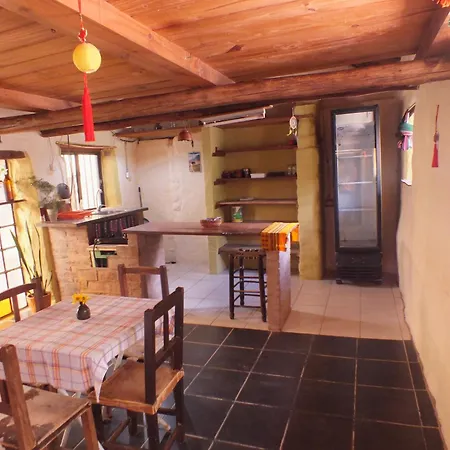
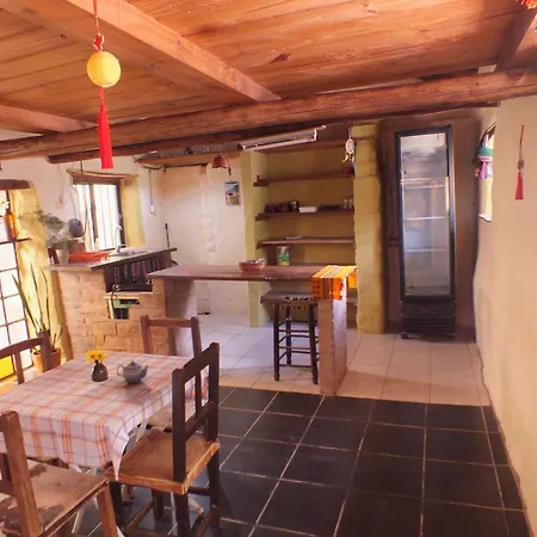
+ teapot [116,359,150,384]
